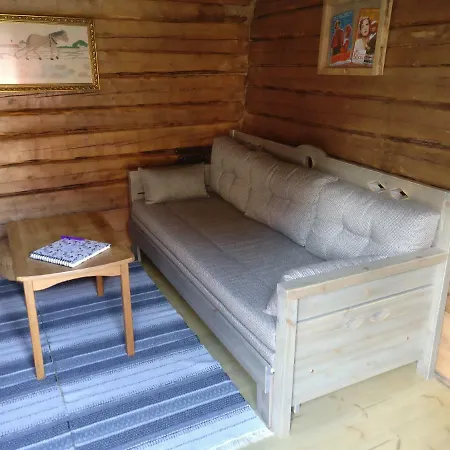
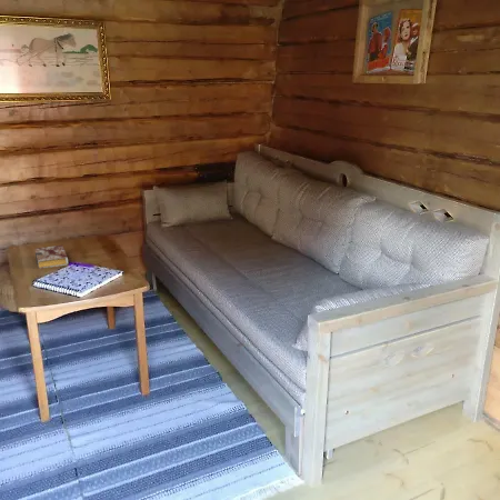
+ book [34,244,69,270]
